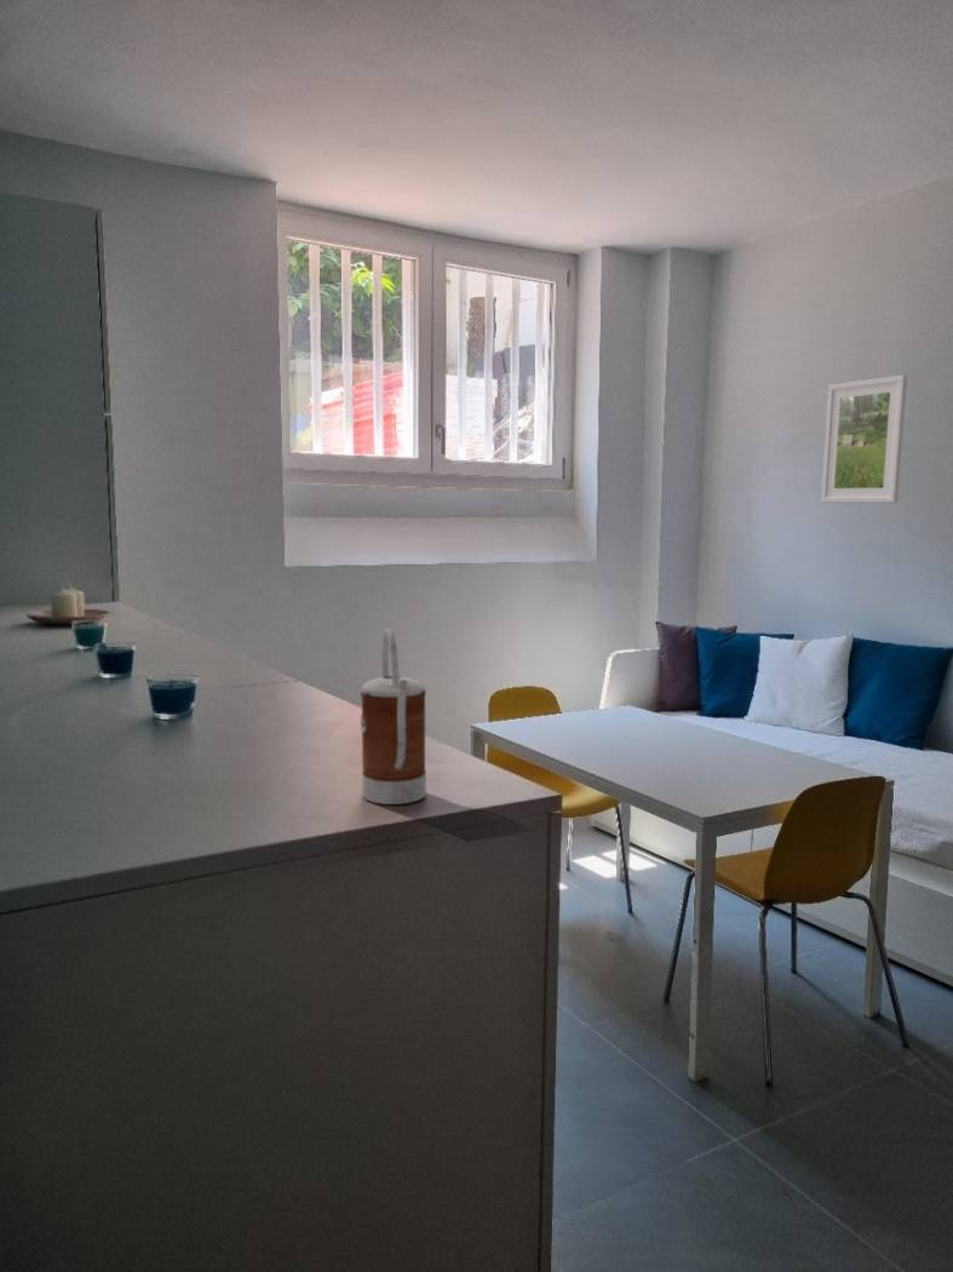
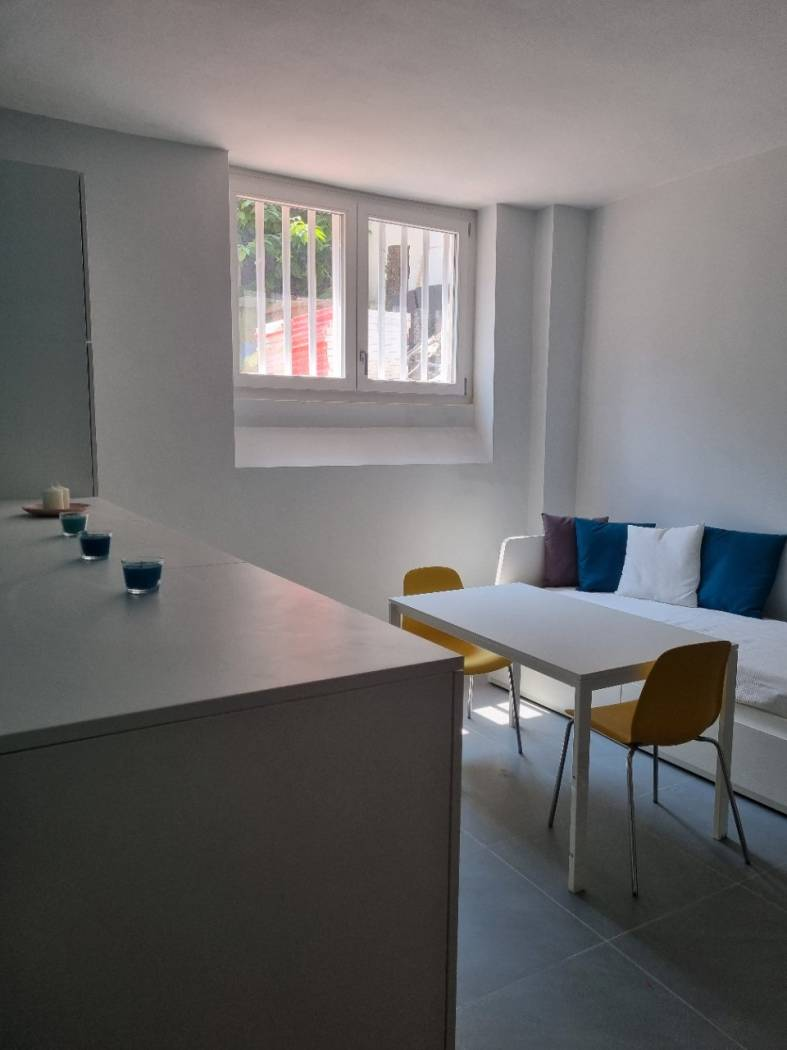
- kettle [360,628,427,806]
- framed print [820,374,908,504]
